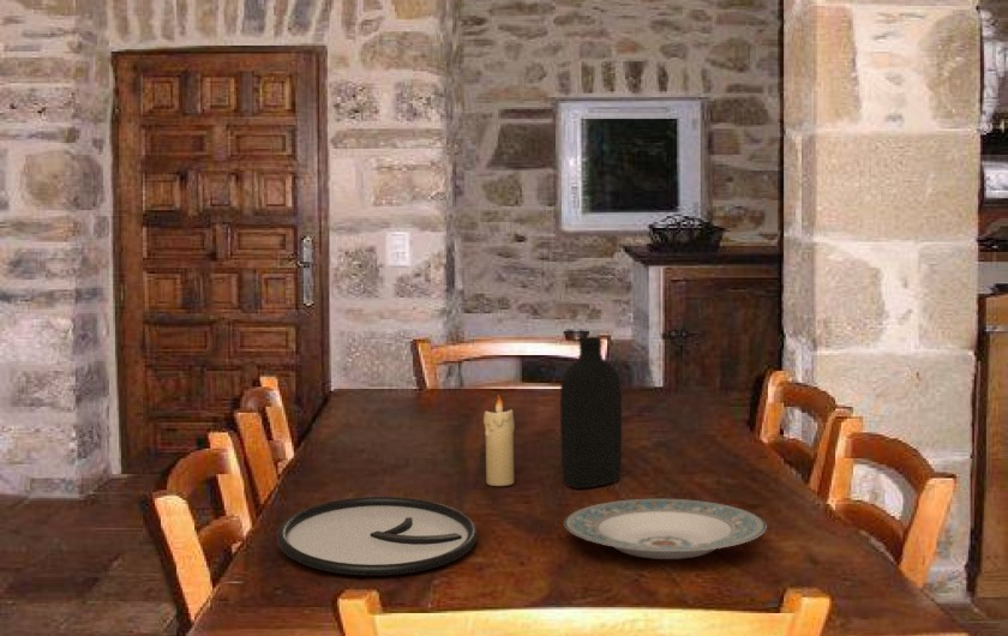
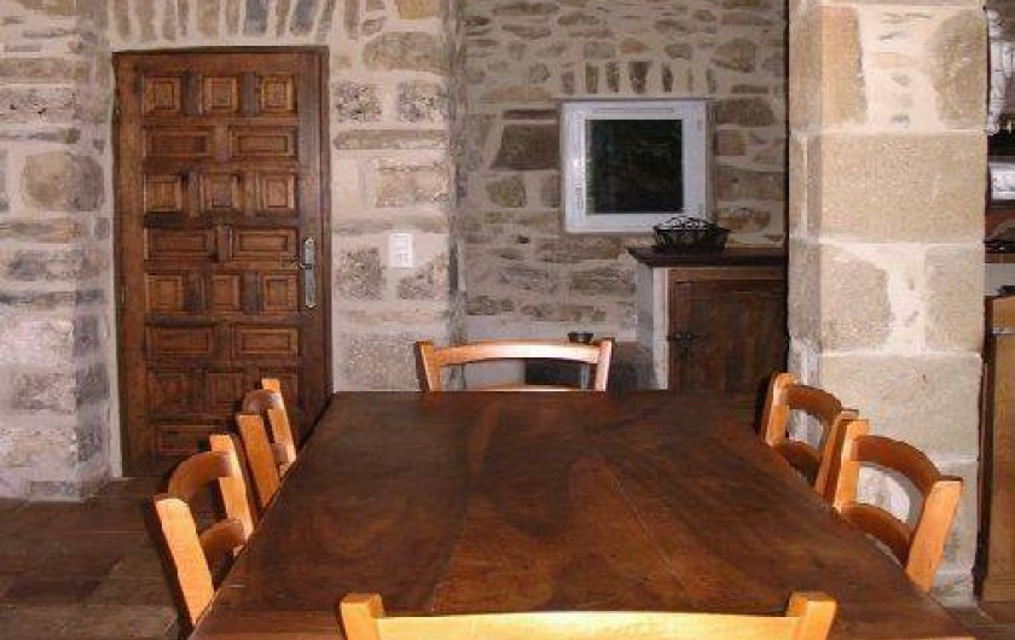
- plate [563,498,767,560]
- bottle [559,336,623,490]
- candle [482,394,515,487]
- plate [276,496,479,576]
